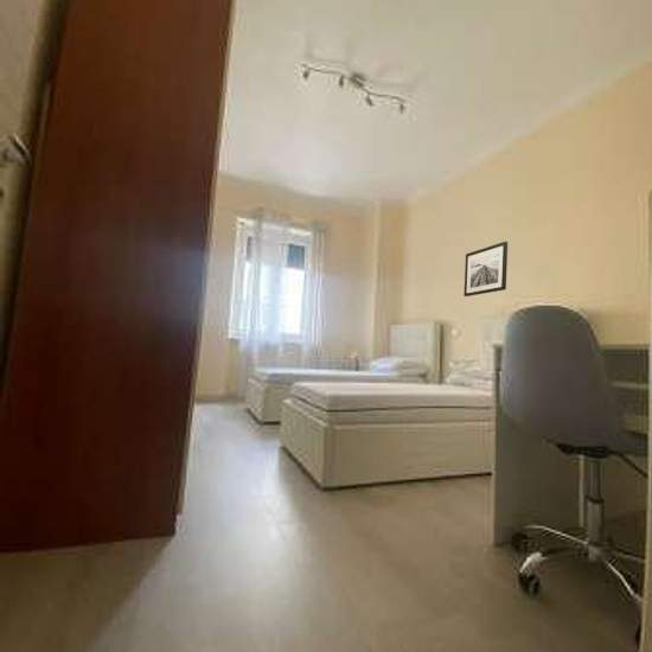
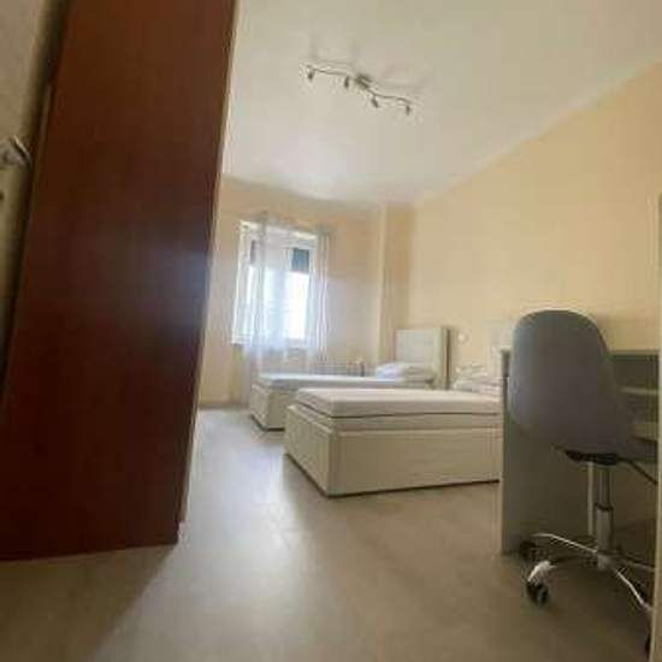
- wall art [462,241,509,298]
